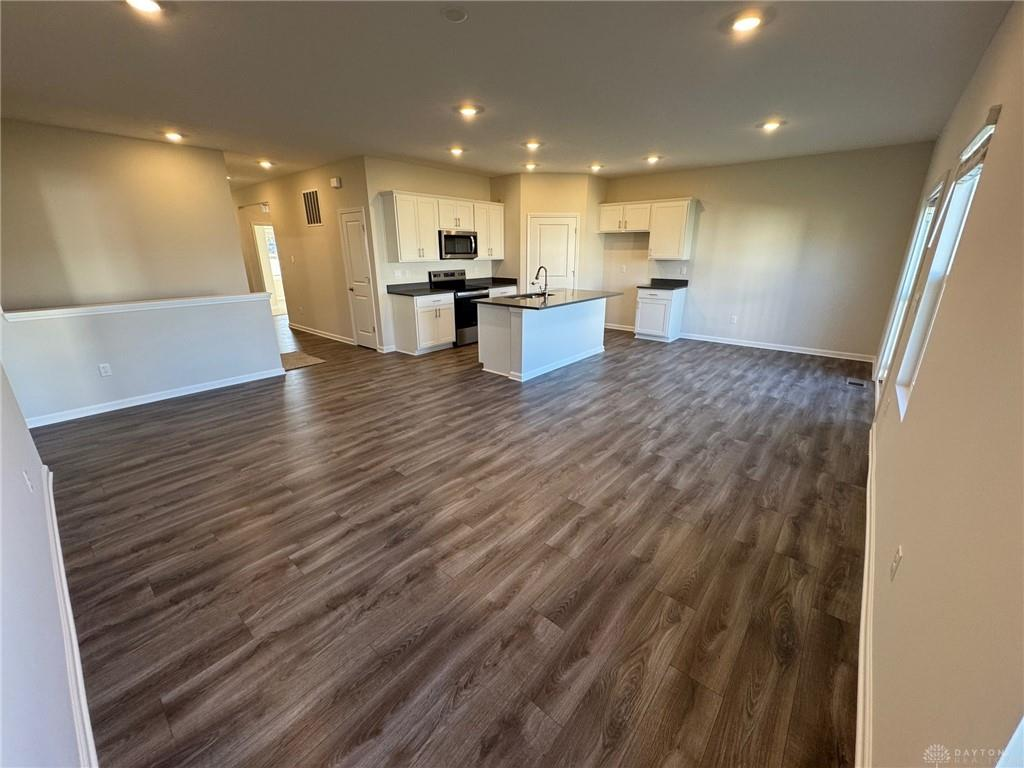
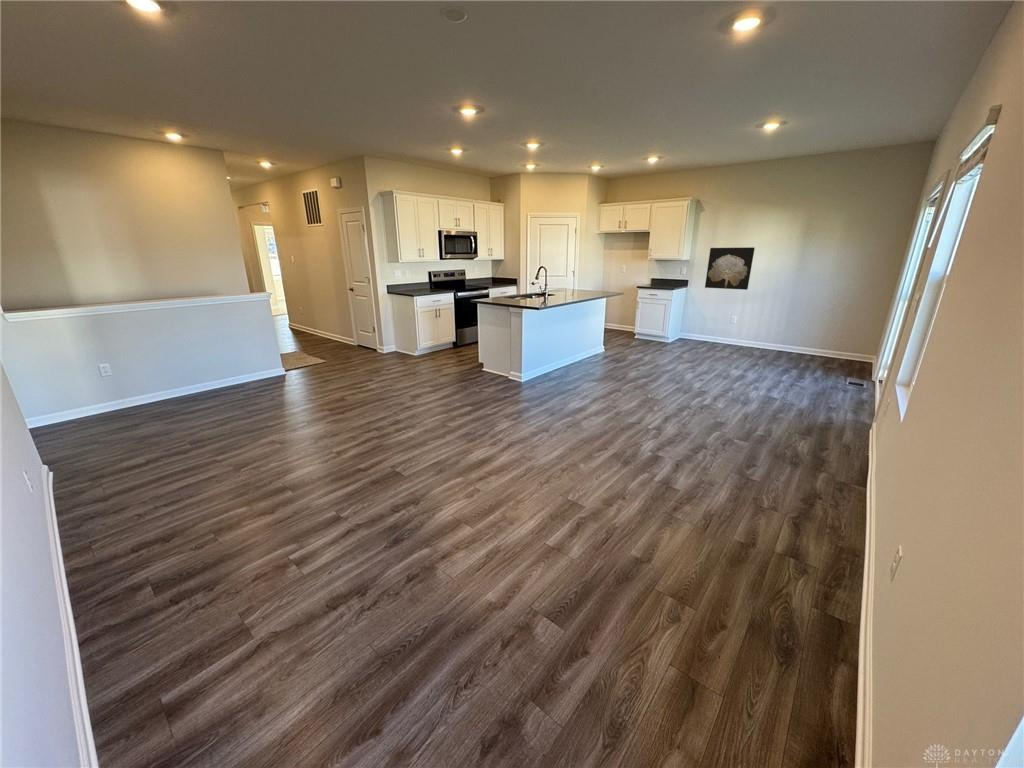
+ wall art [704,246,756,291]
